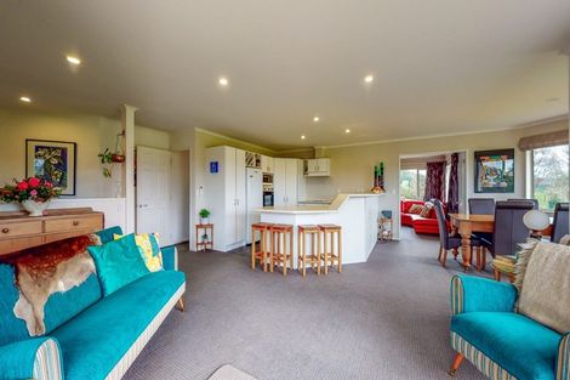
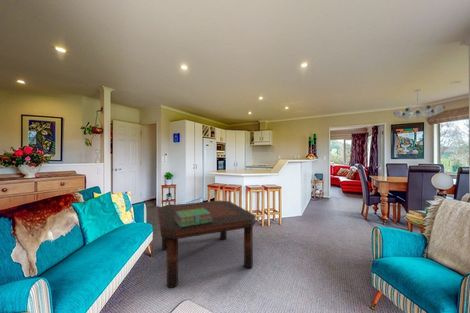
+ stack of books [174,208,213,227]
+ chandelier [393,88,446,120]
+ coffee table [157,200,257,289]
